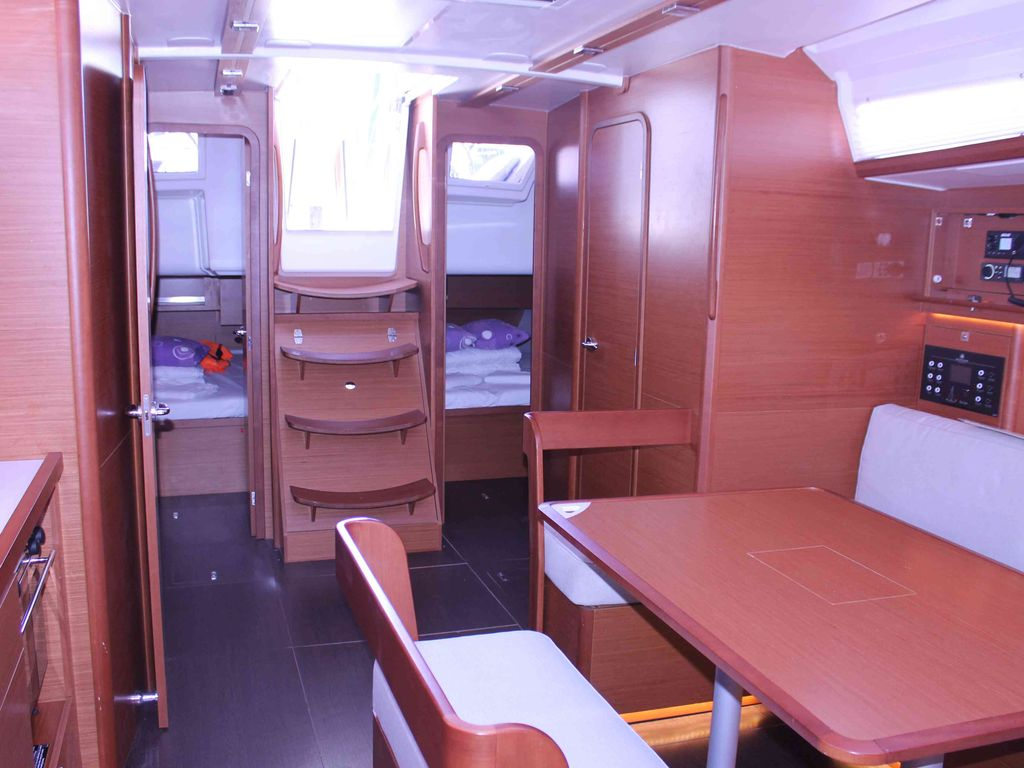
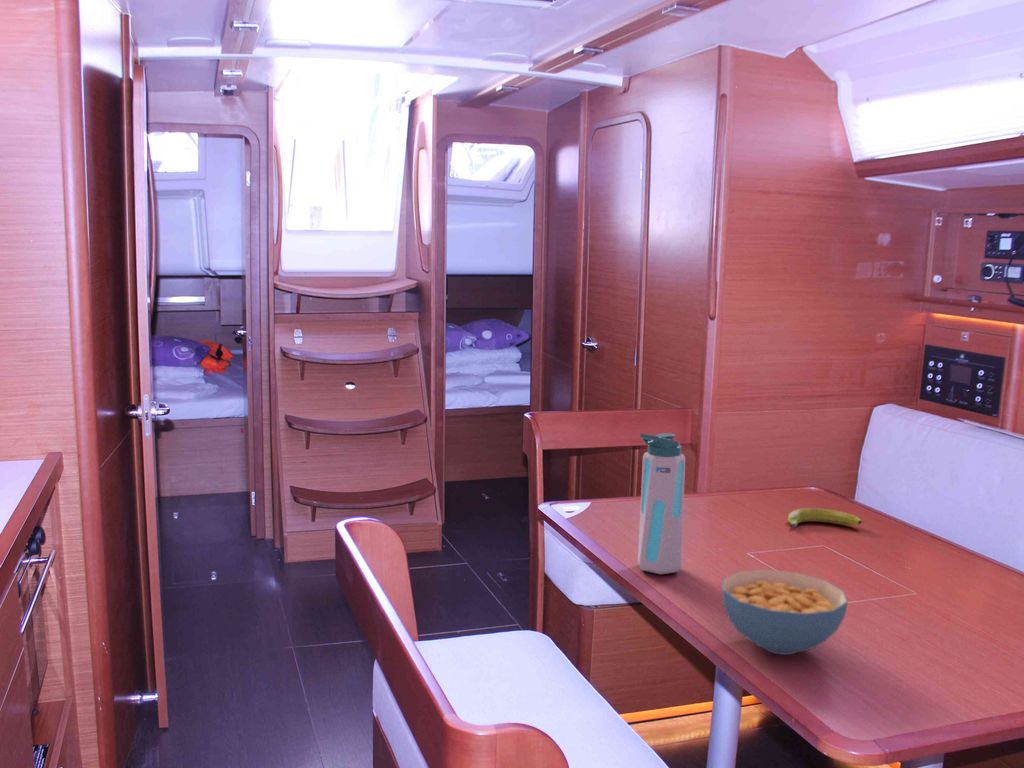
+ water bottle [637,432,686,575]
+ cereal bowl [721,569,849,656]
+ banana [787,507,863,529]
